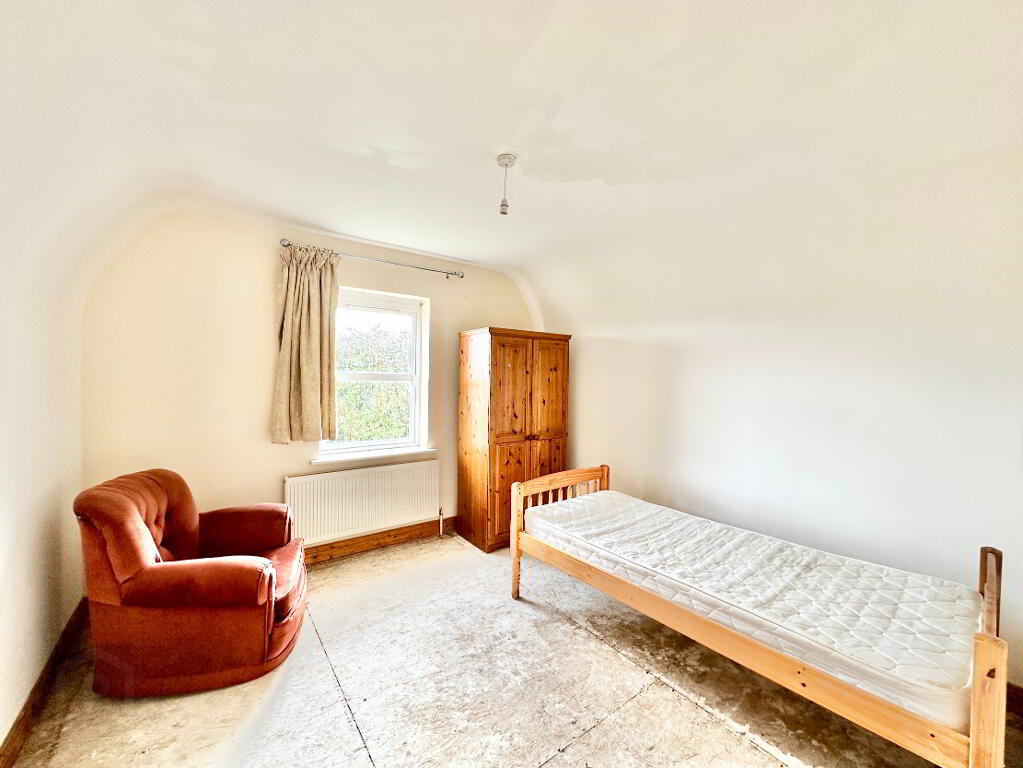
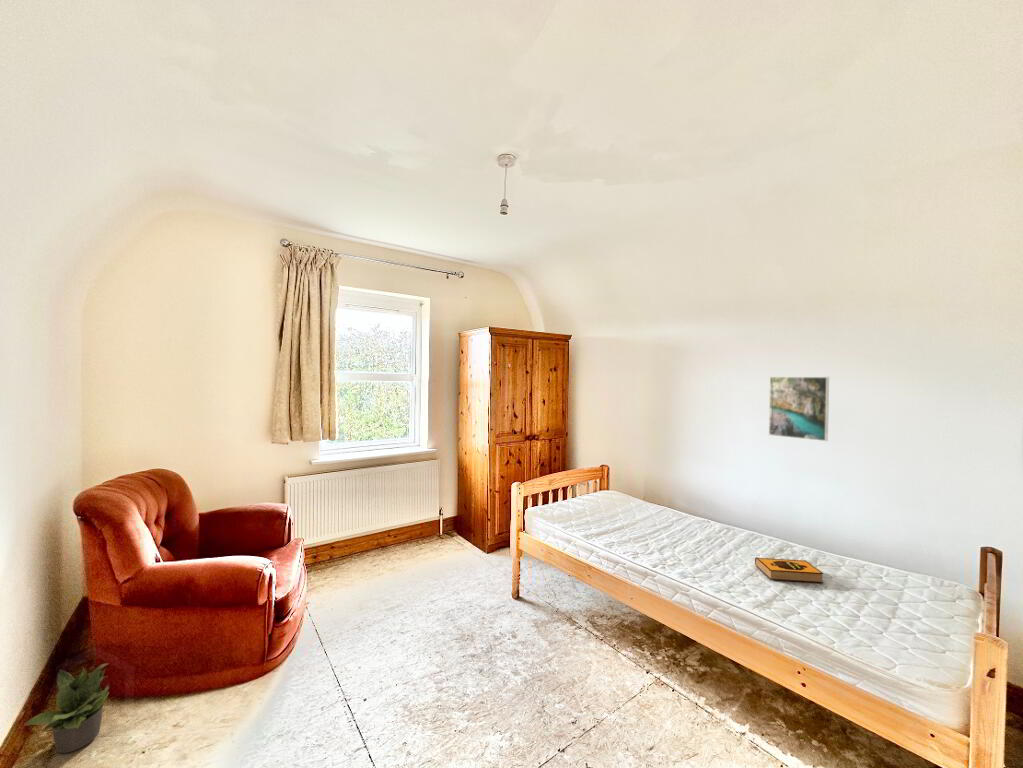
+ hardback book [754,556,824,584]
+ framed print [768,376,830,442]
+ potted plant [23,662,110,754]
